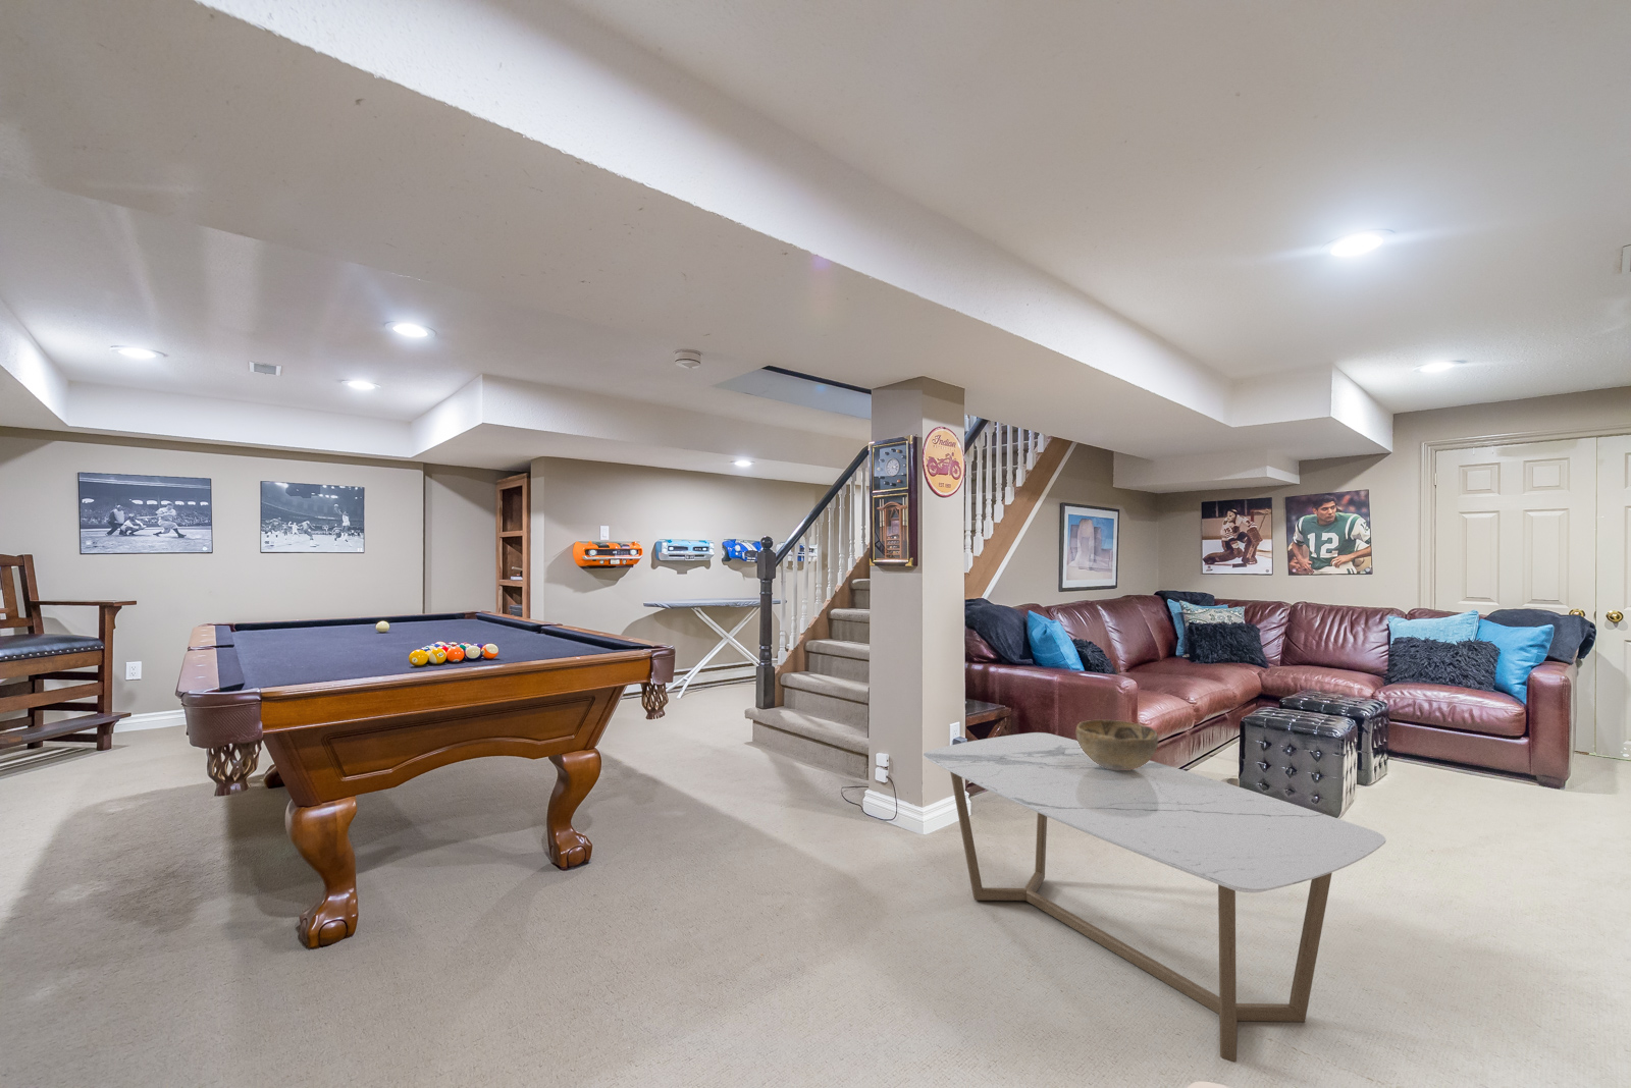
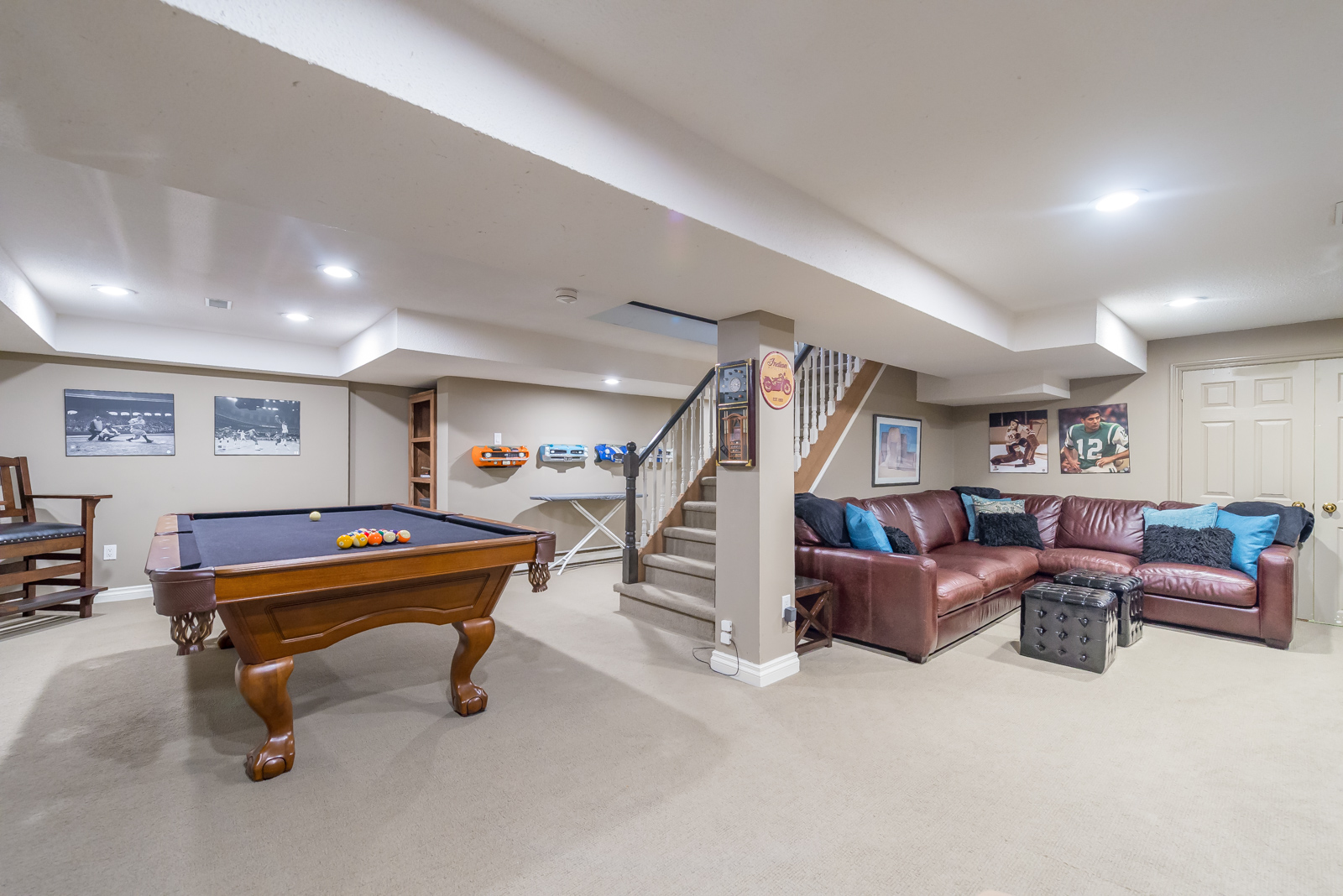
- decorative bowl [1075,719,1159,770]
- coffee table [923,731,1387,1062]
